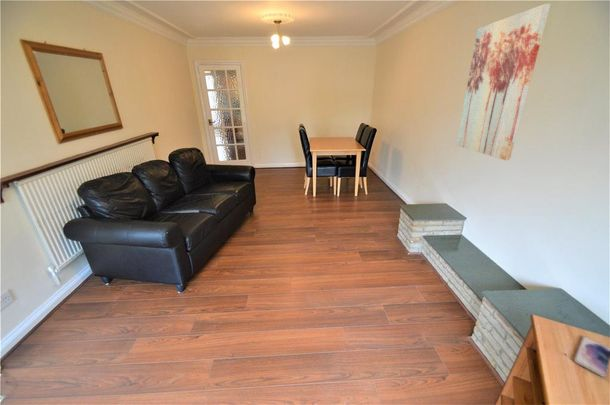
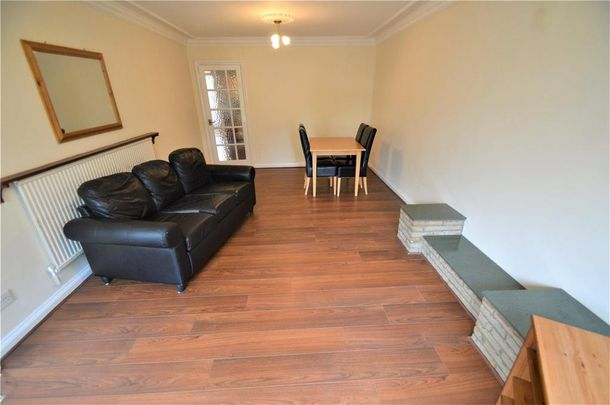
- wall art [456,3,552,161]
- smartphone [573,335,610,378]
